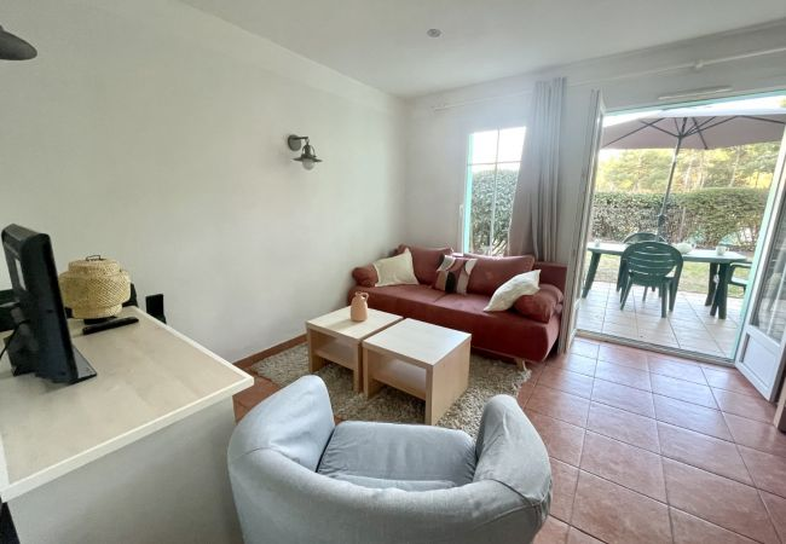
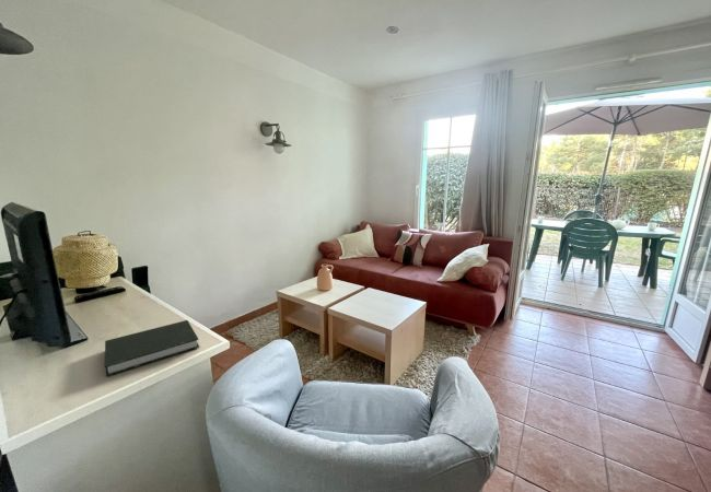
+ book [104,319,200,377]
